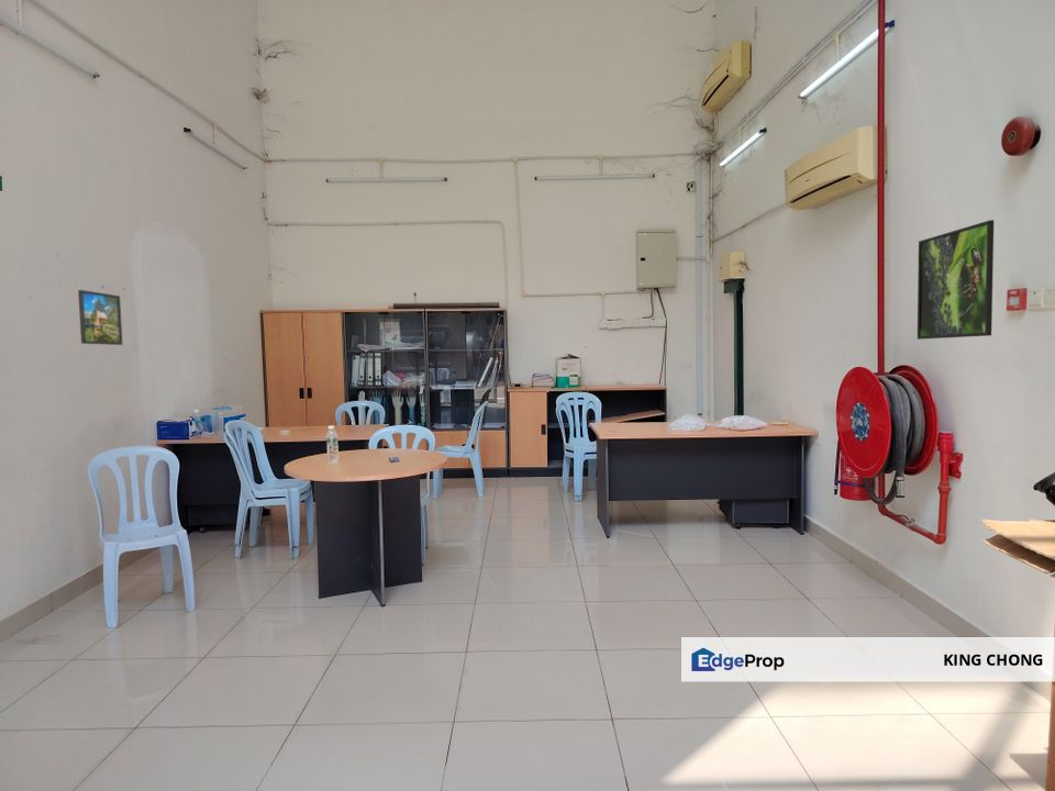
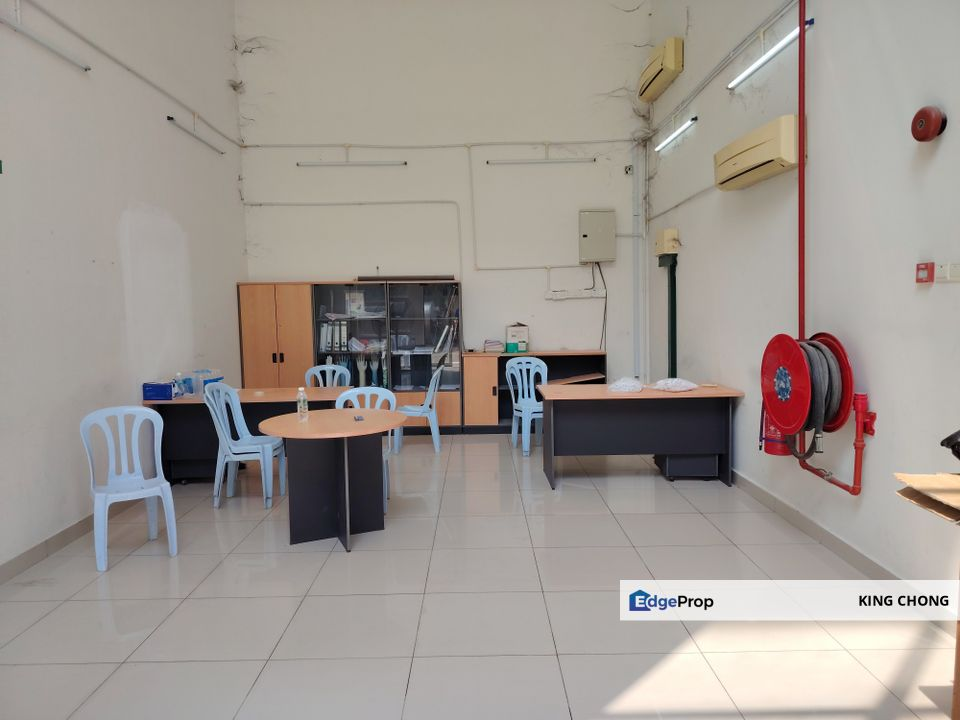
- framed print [77,289,123,346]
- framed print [917,219,995,341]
